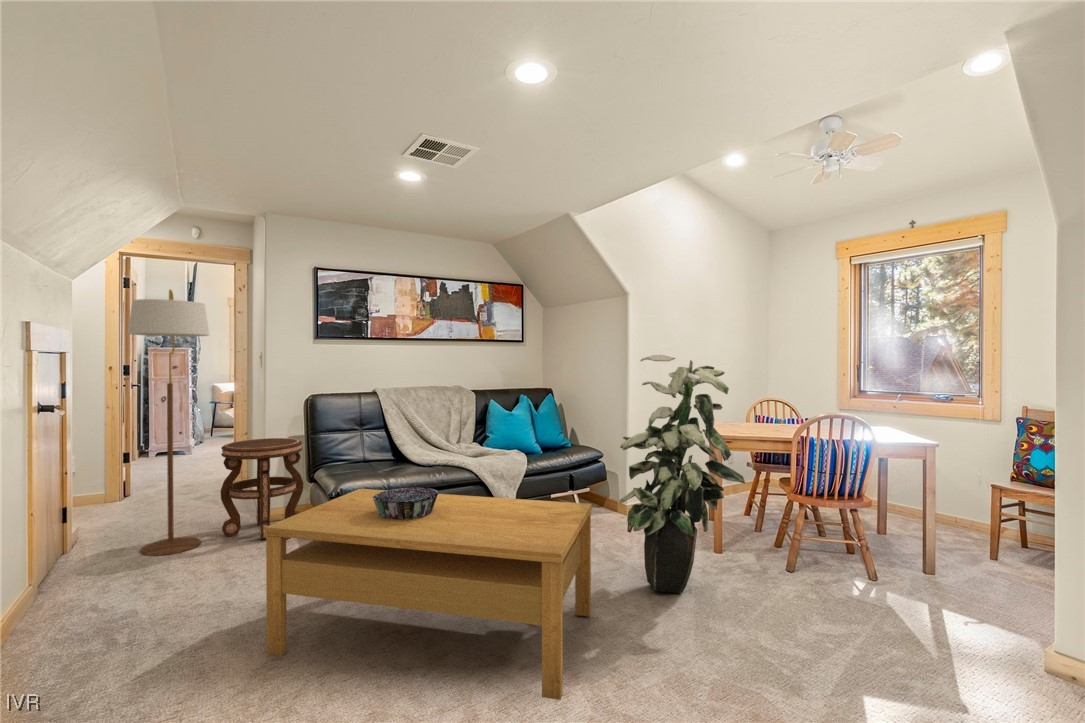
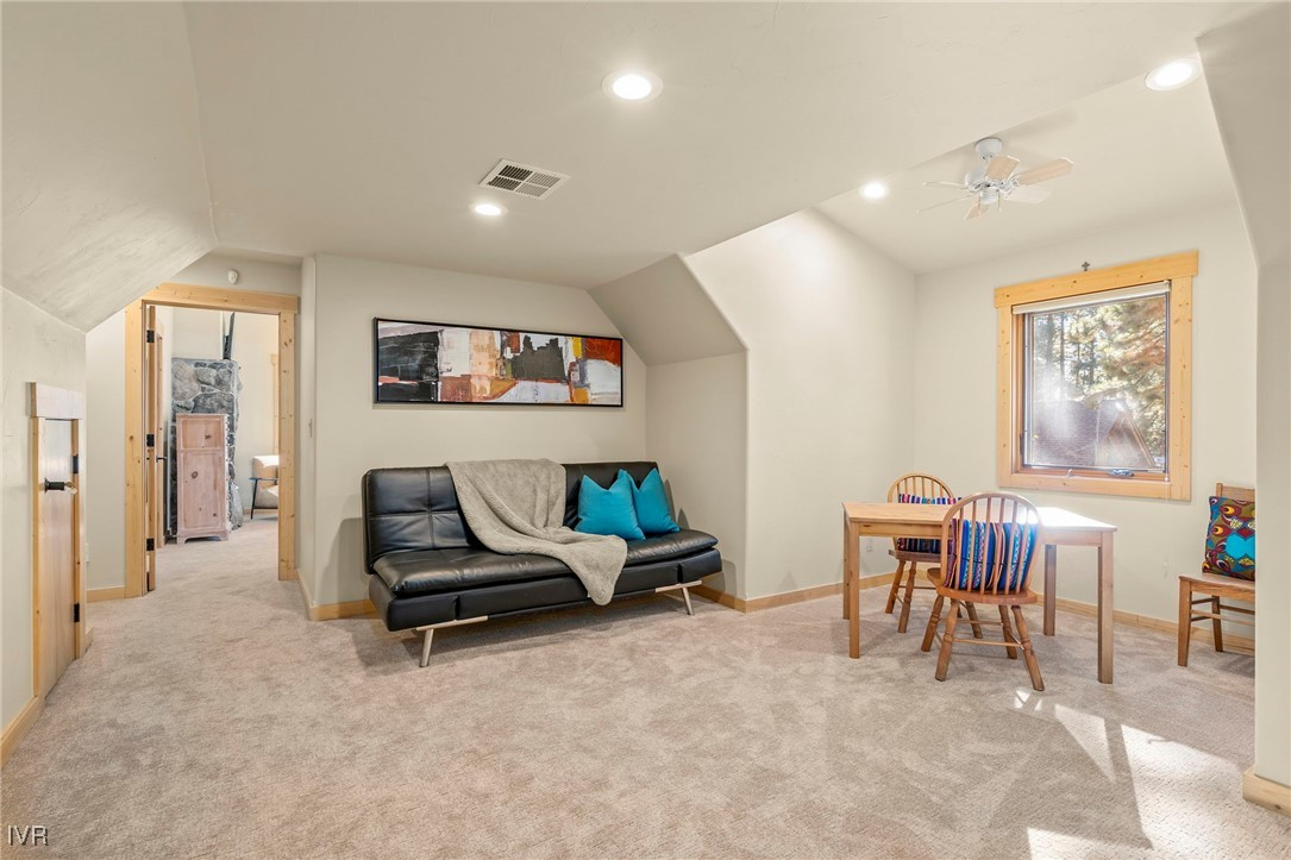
- side table [220,437,304,541]
- decorative bowl [372,487,439,520]
- coffee table [265,488,593,701]
- indoor plant [618,354,746,594]
- floor lamp [126,288,210,557]
